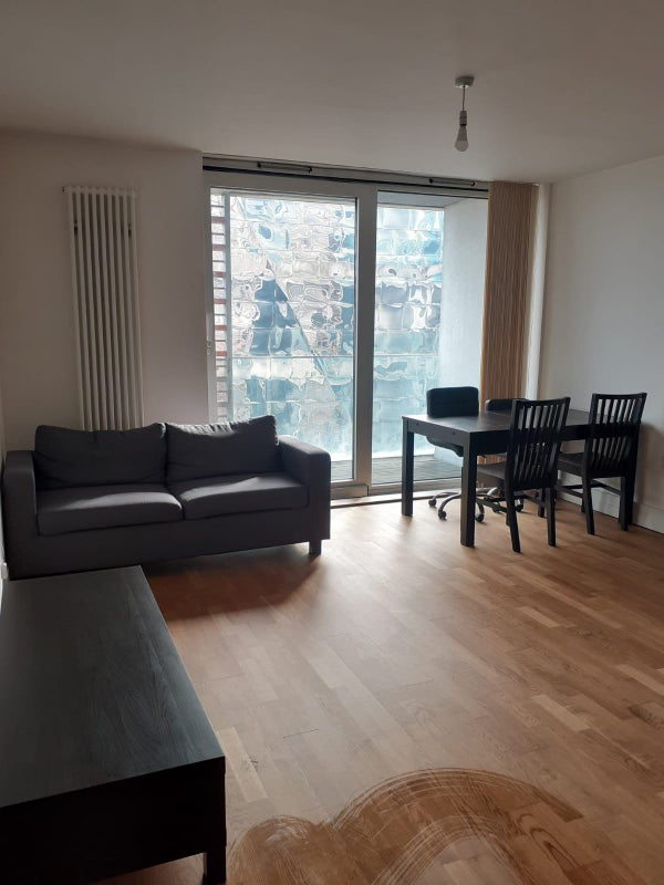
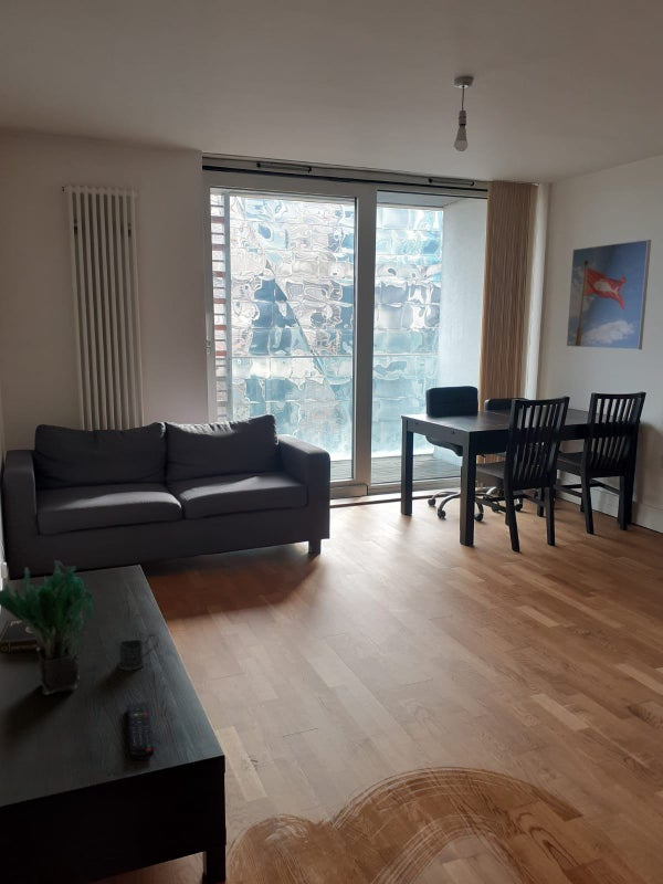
+ mug [117,633,159,671]
+ book [0,619,40,654]
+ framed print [566,239,652,350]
+ potted plant [0,560,94,696]
+ remote control [126,701,155,761]
